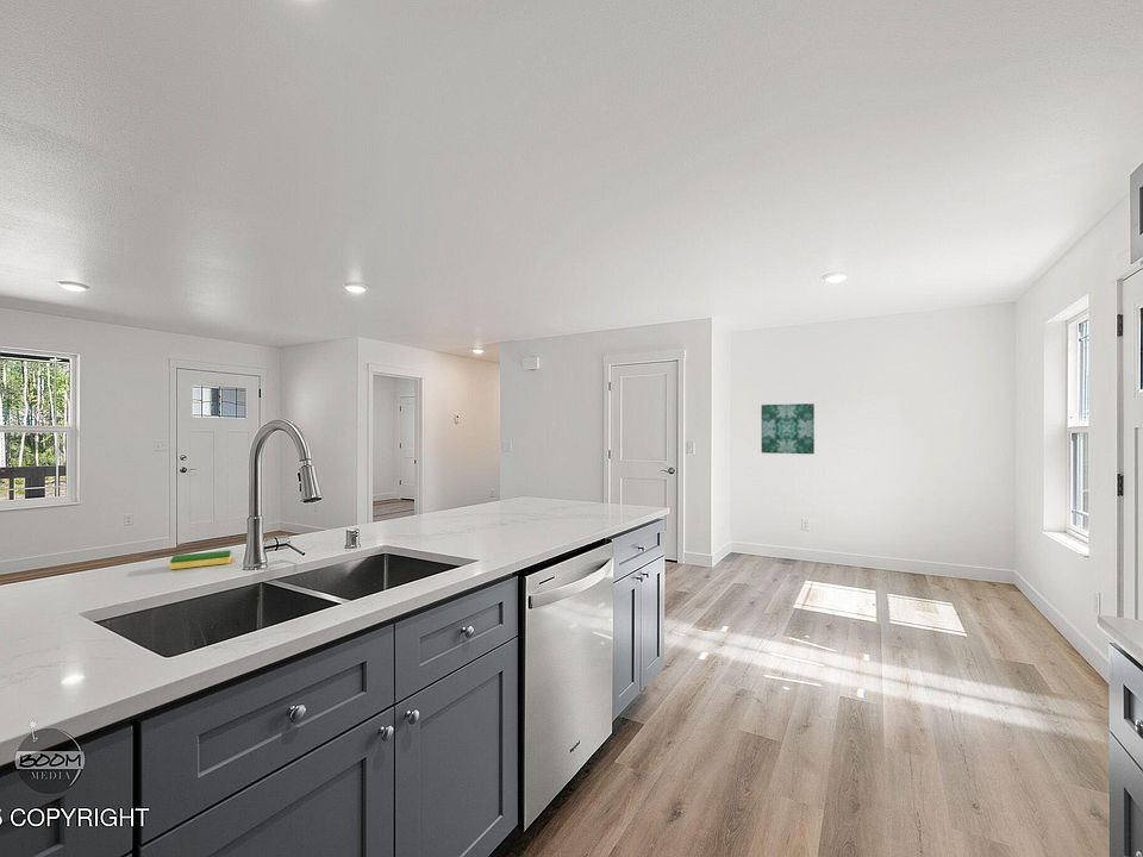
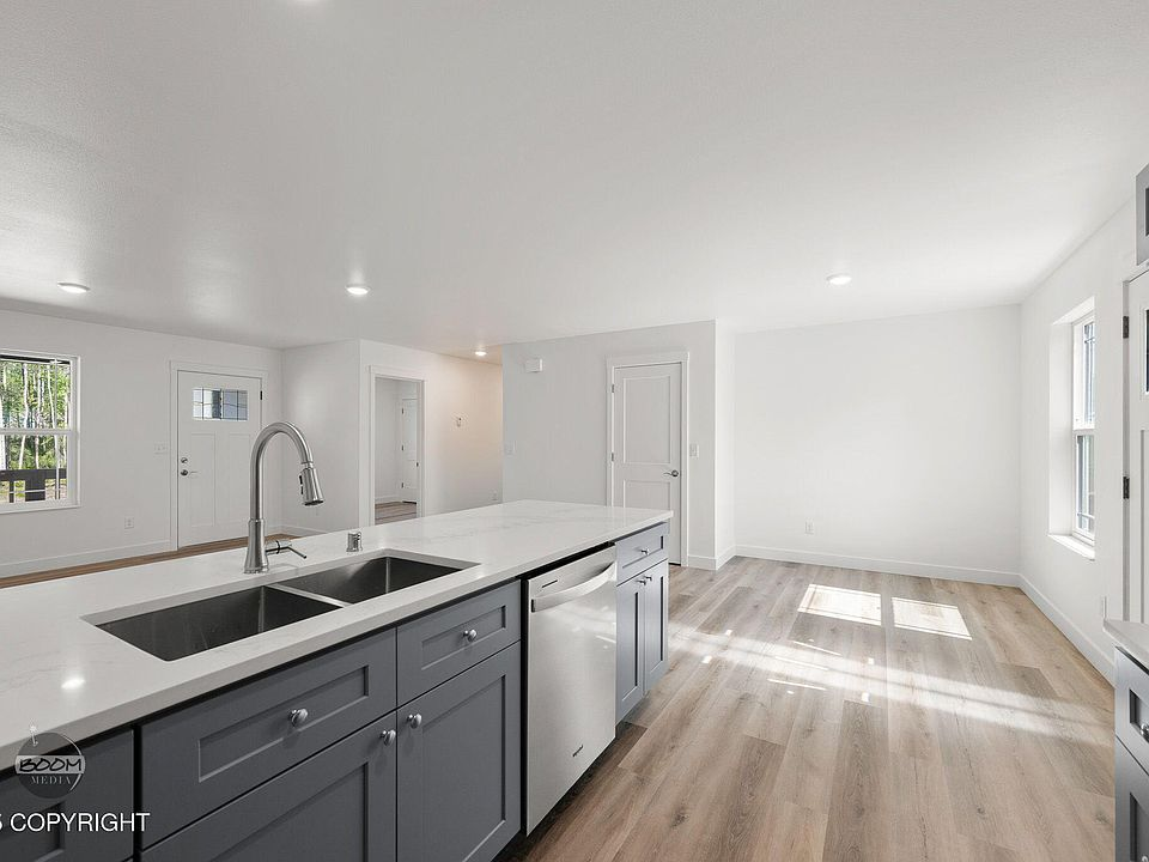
- wall art [761,402,816,455]
- dish sponge [169,549,232,570]
